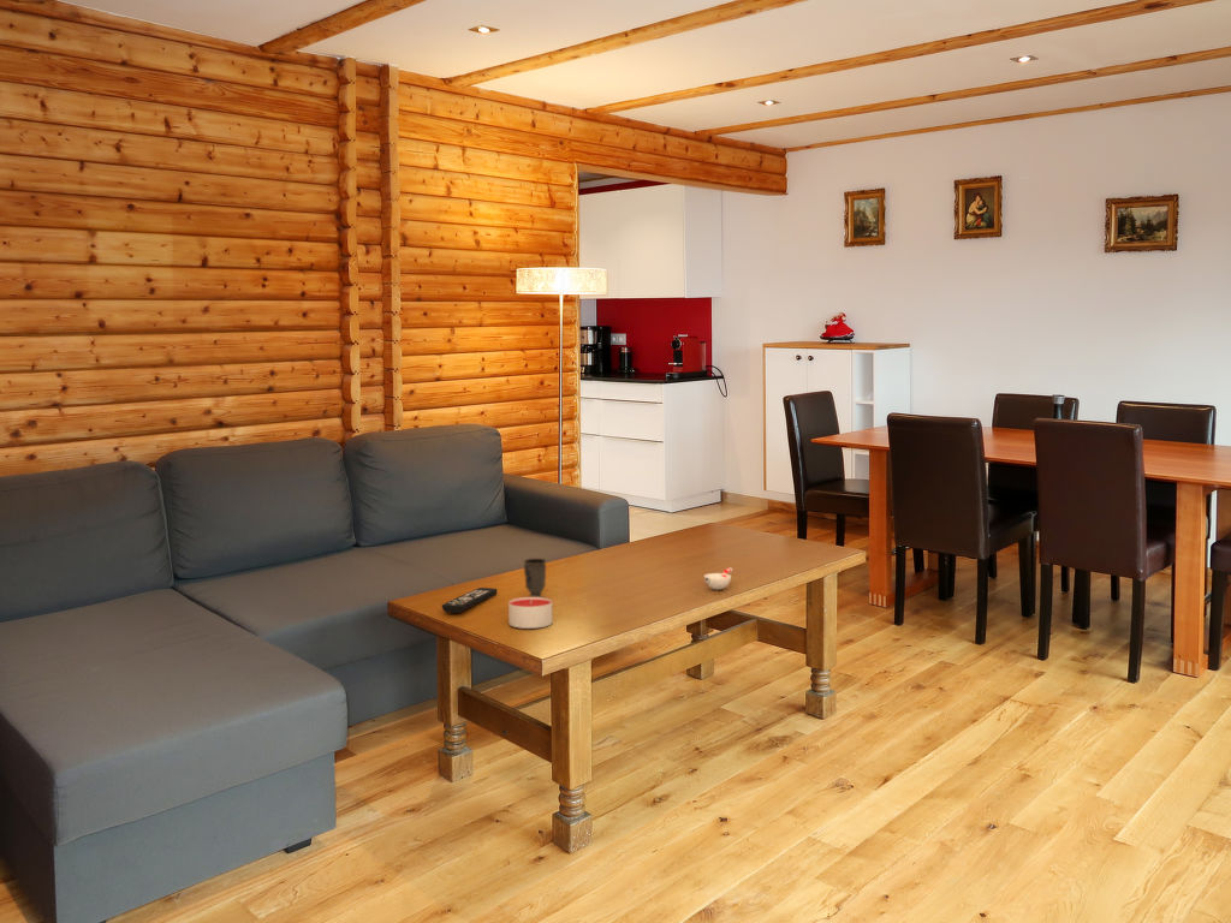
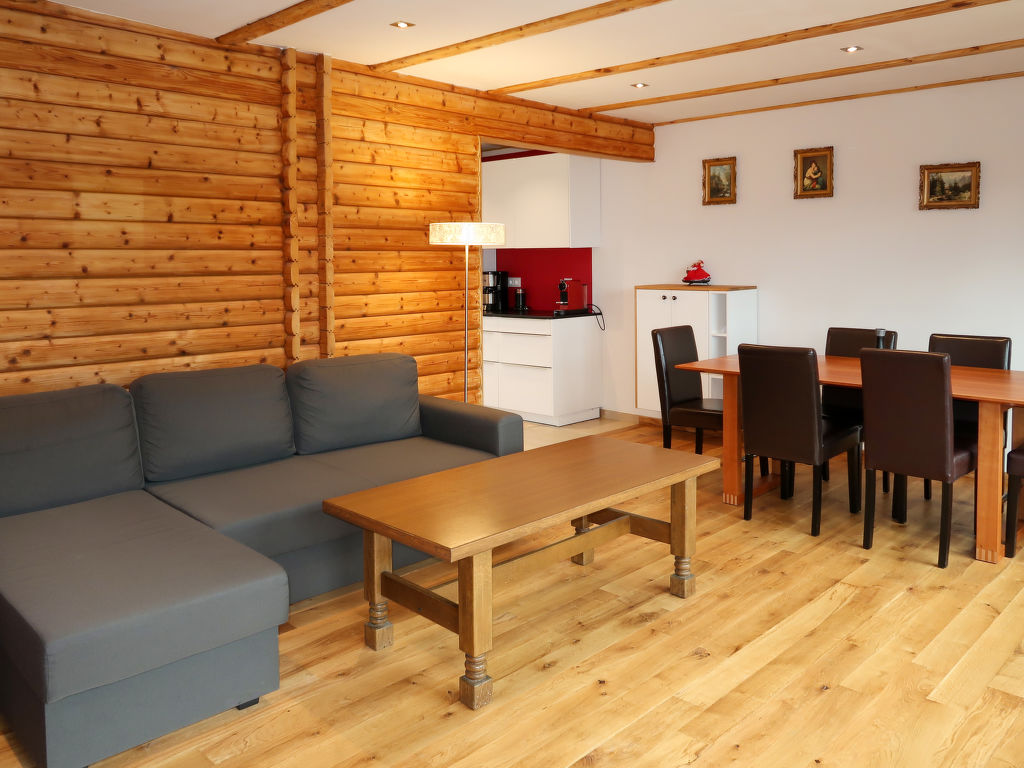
- candle [507,596,554,630]
- cup [523,558,547,599]
- remote control [441,586,499,614]
- cup [703,566,733,591]
